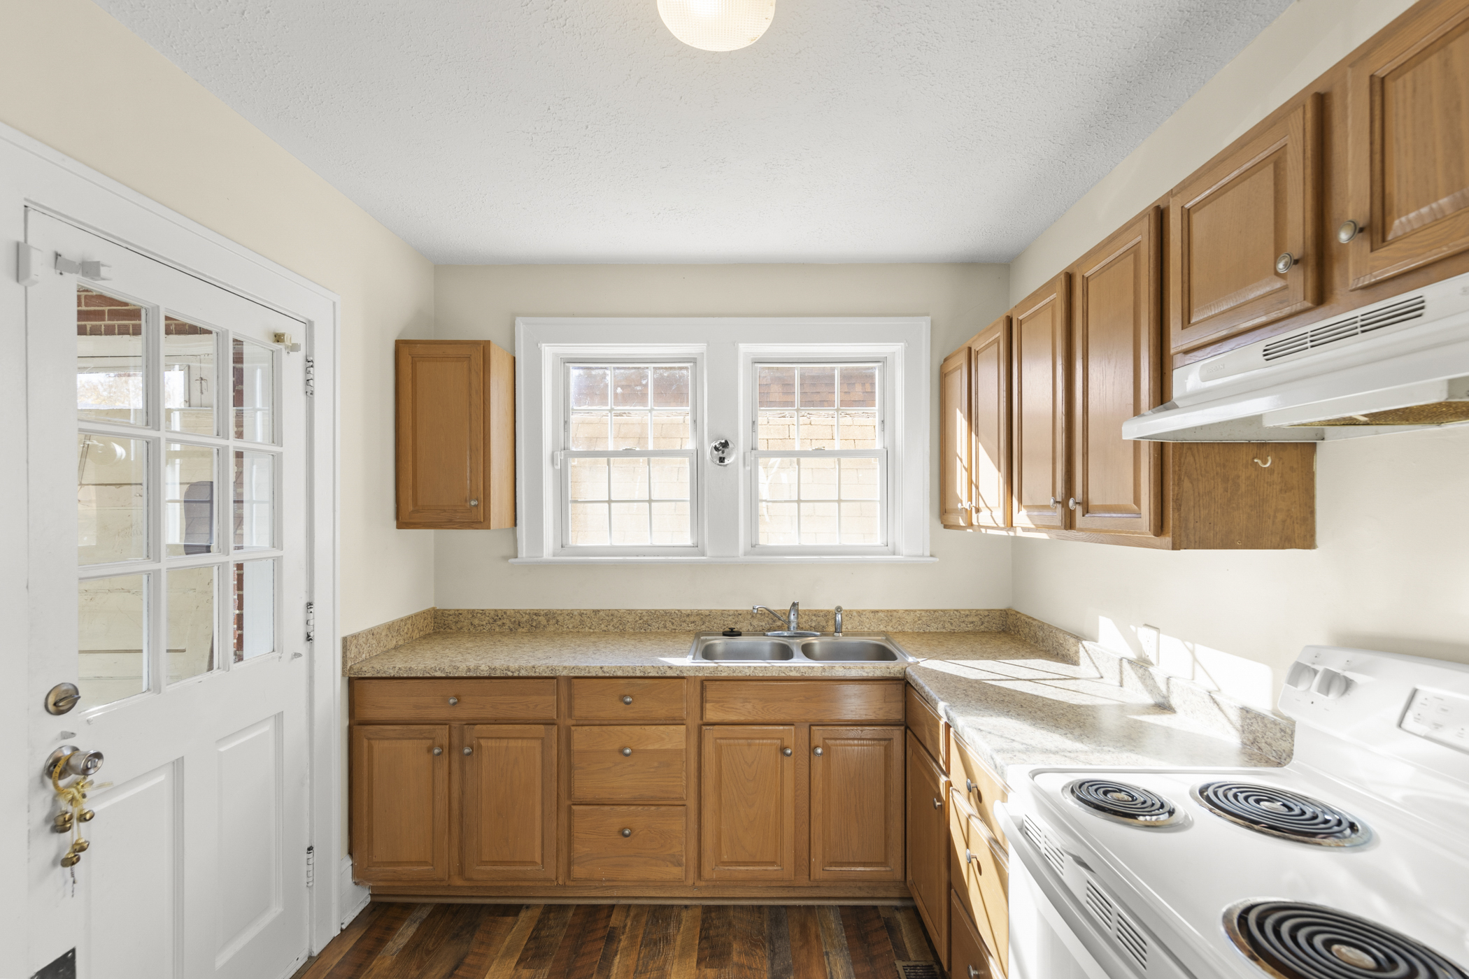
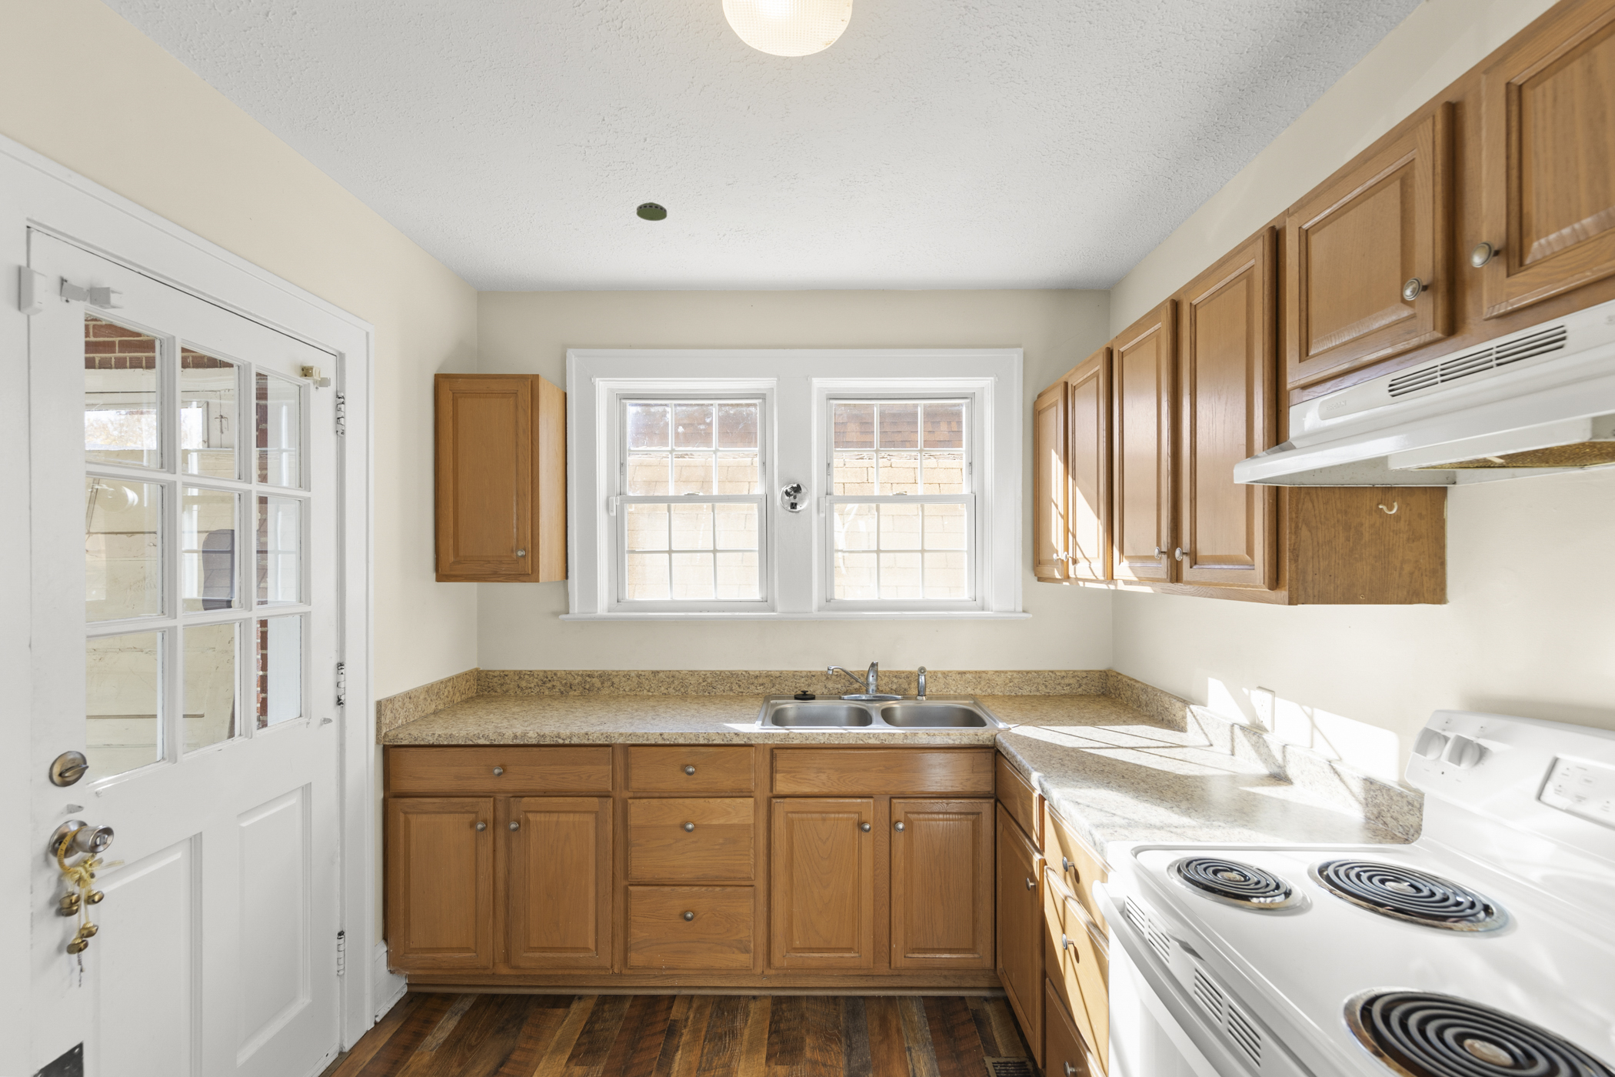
+ smoke detector [636,202,668,221]
